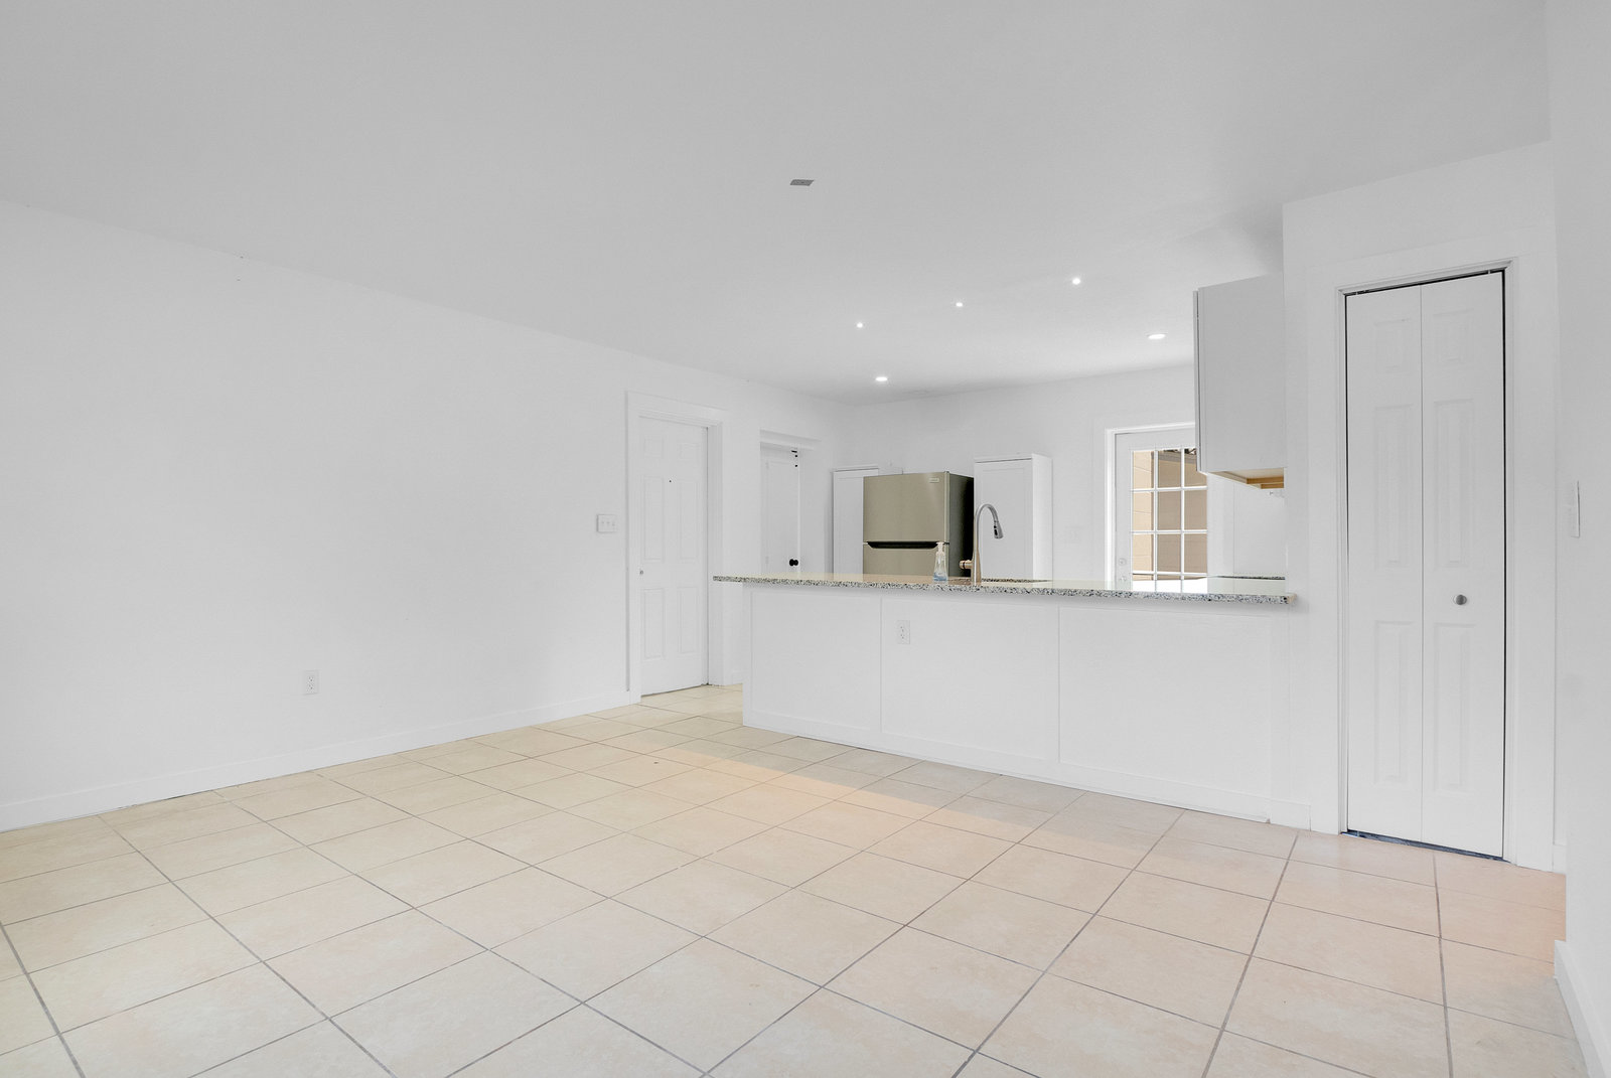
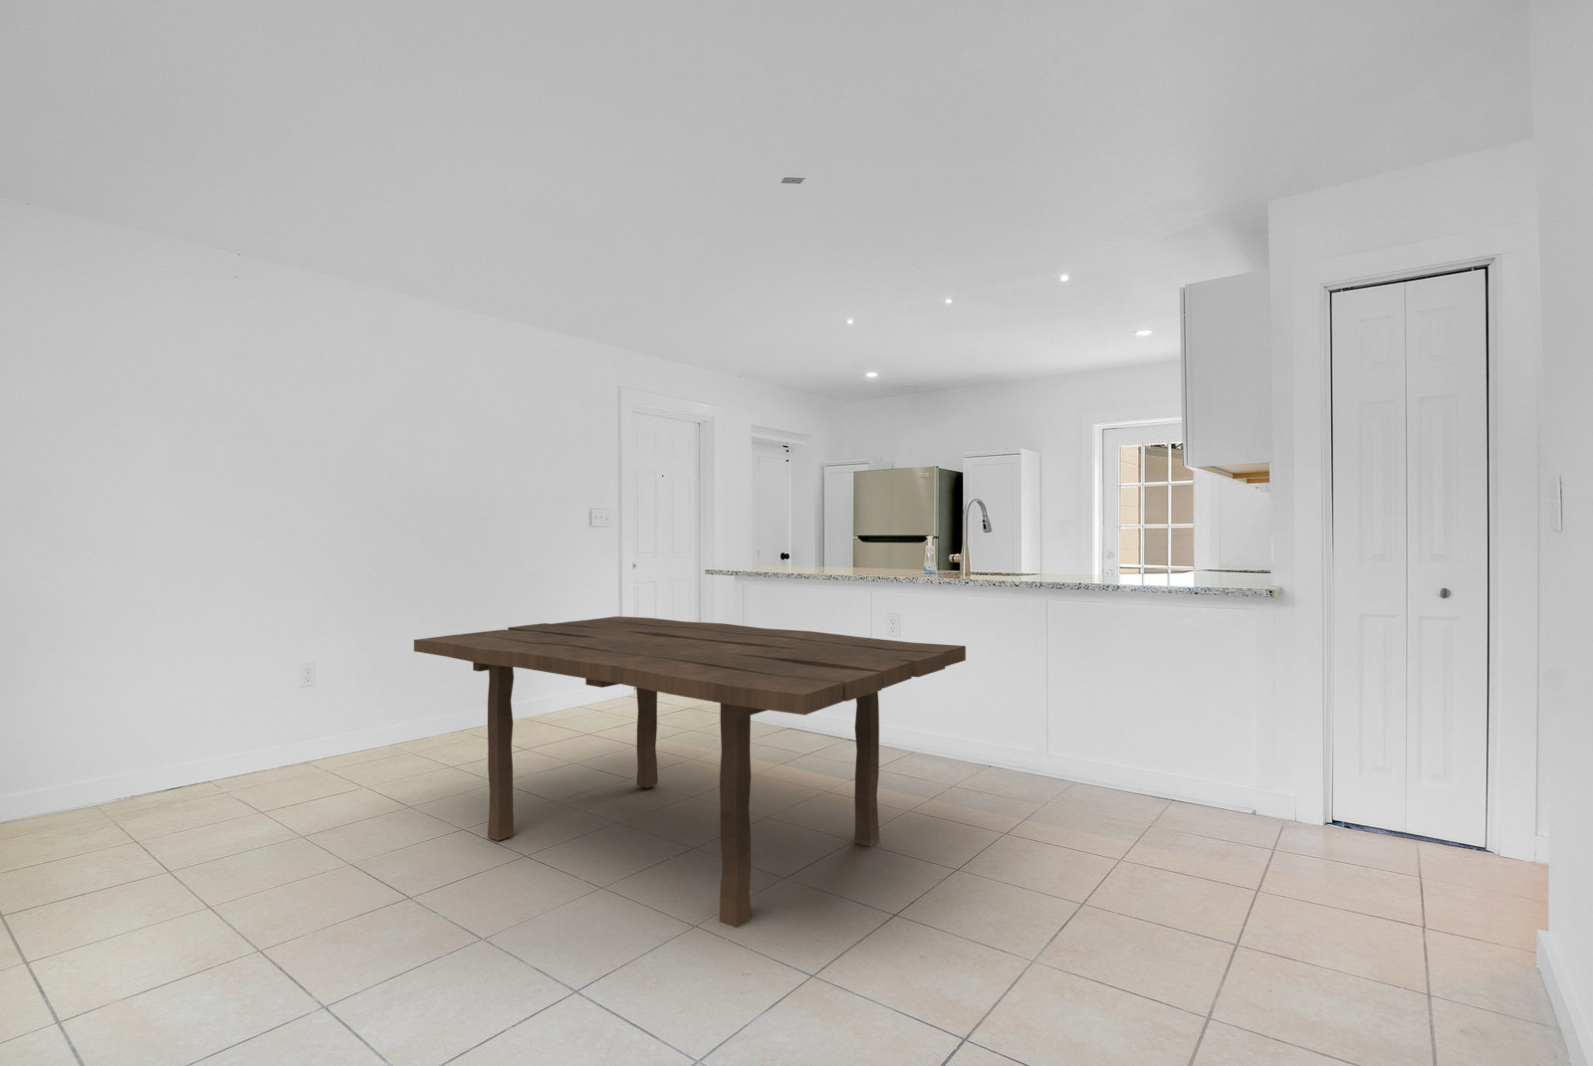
+ dining table [413,615,967,929]
